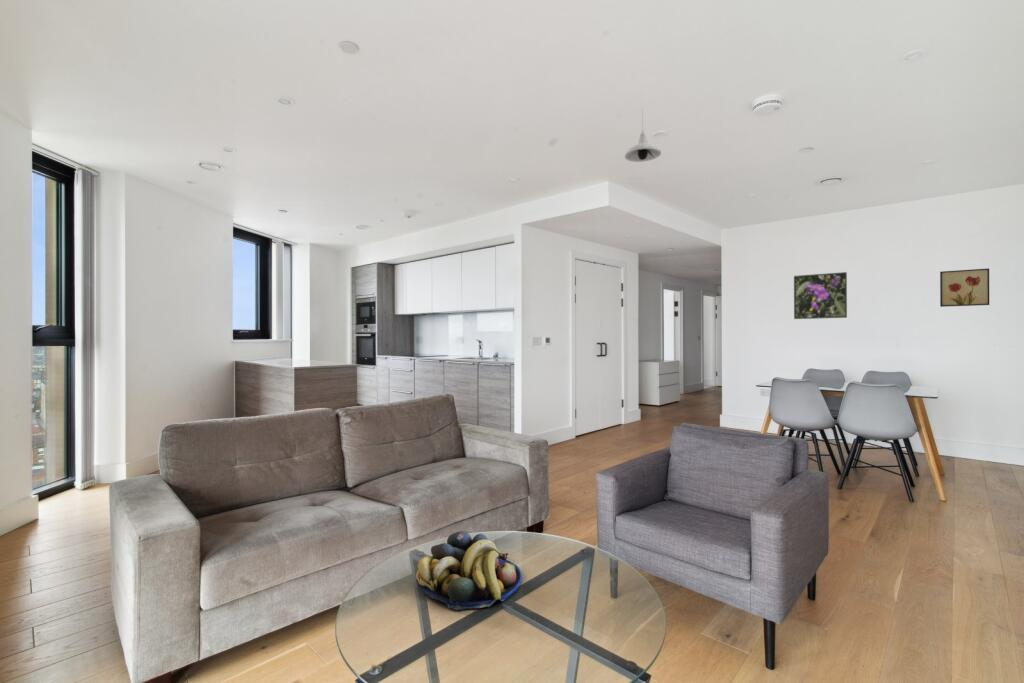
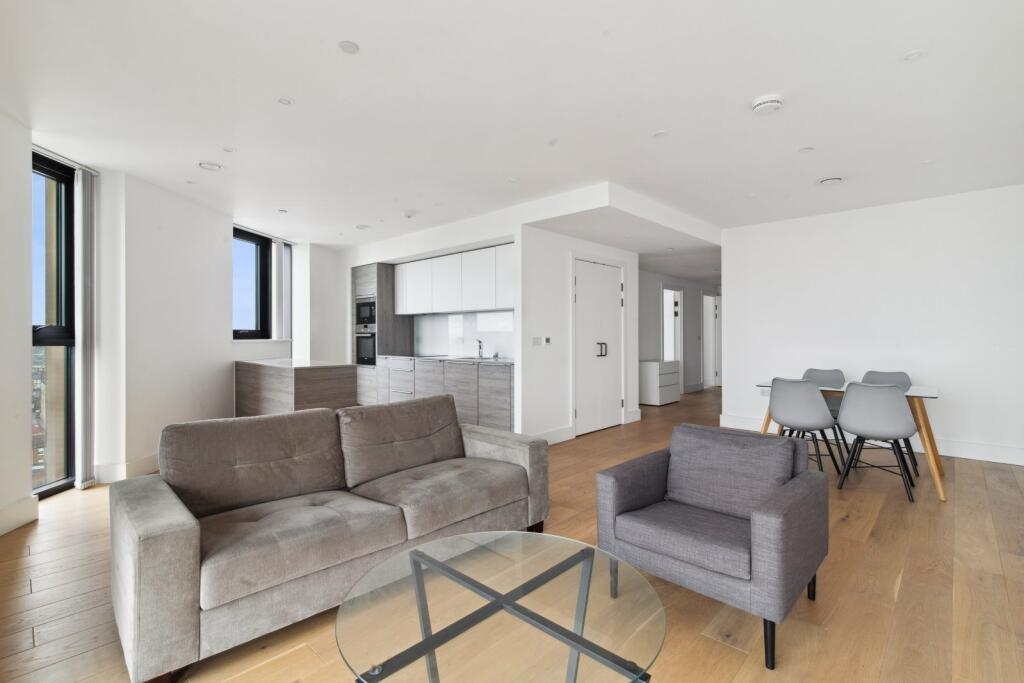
- wall art [939,267,990,308]
- fruit bowl [415,530,523,611]
- pendant light [624,108,662,163]
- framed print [793,271,848,320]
